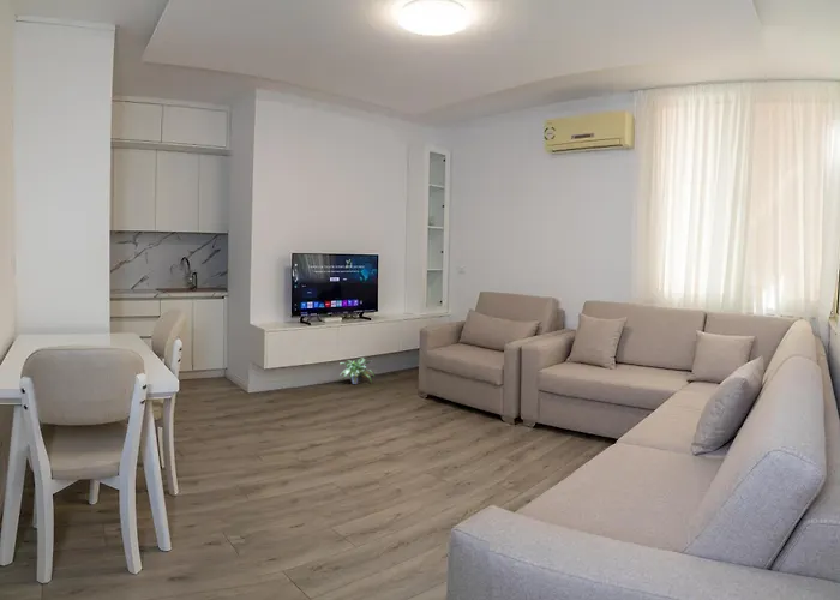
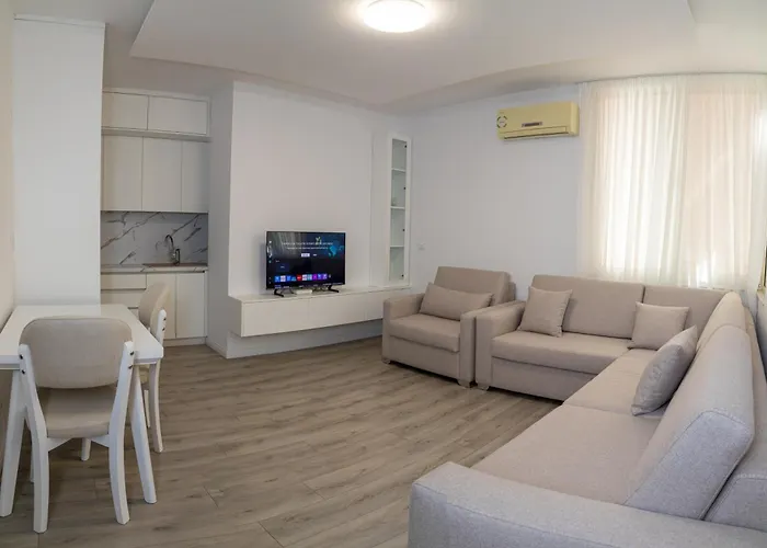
- potted plant [338,356,376,385]
